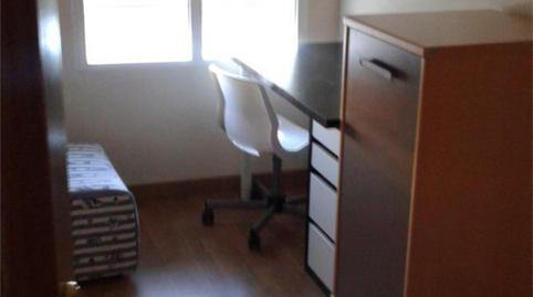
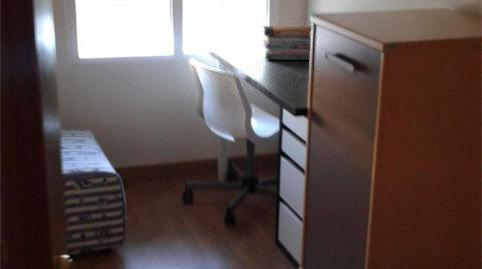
+ book stack [261,25,312,61]
